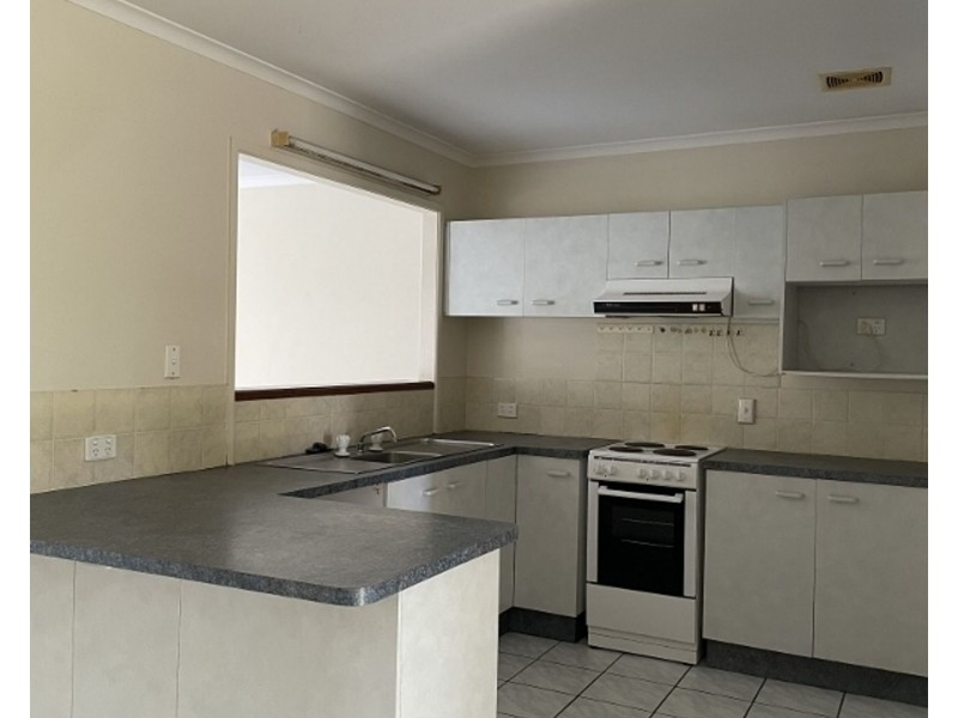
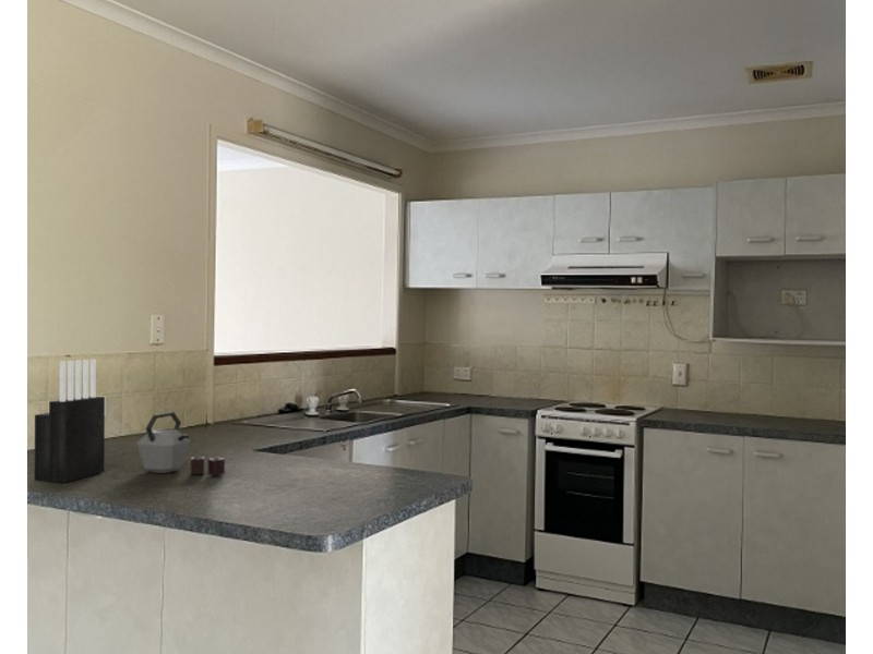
+ kettle [135,411,226,477]
+ knife block [34,359,106,484]
